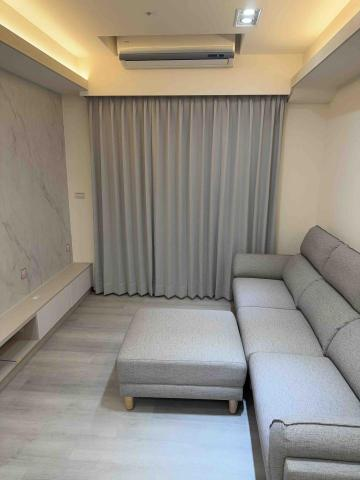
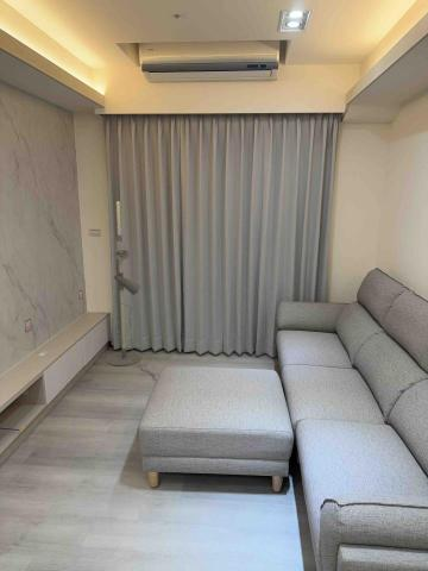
+ floor lamp [105,200,158,382]
